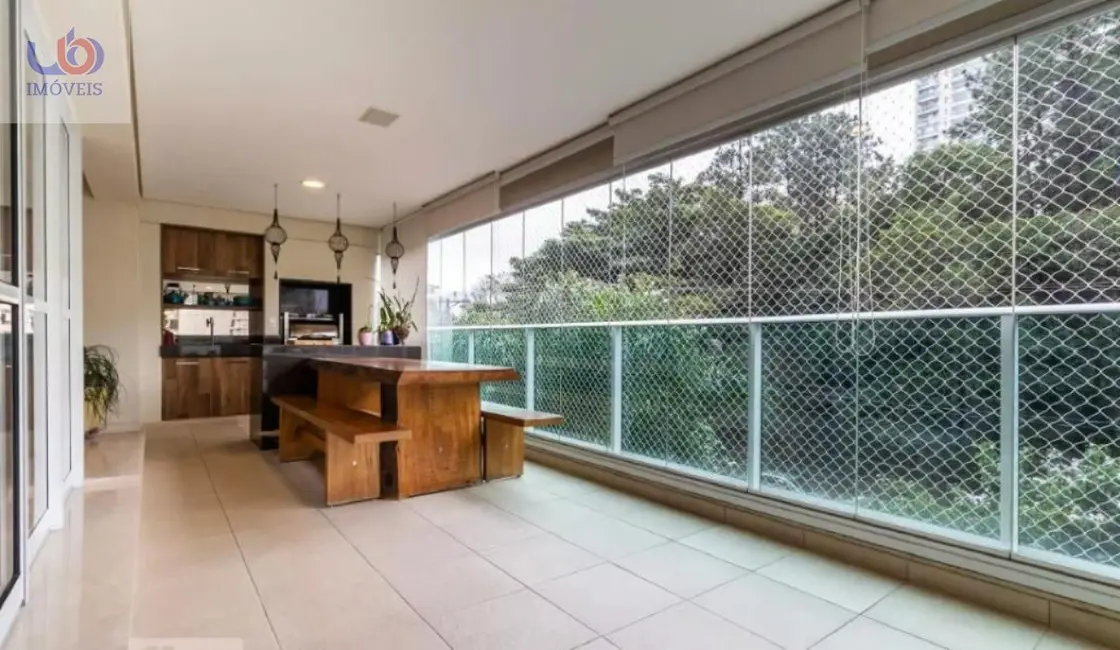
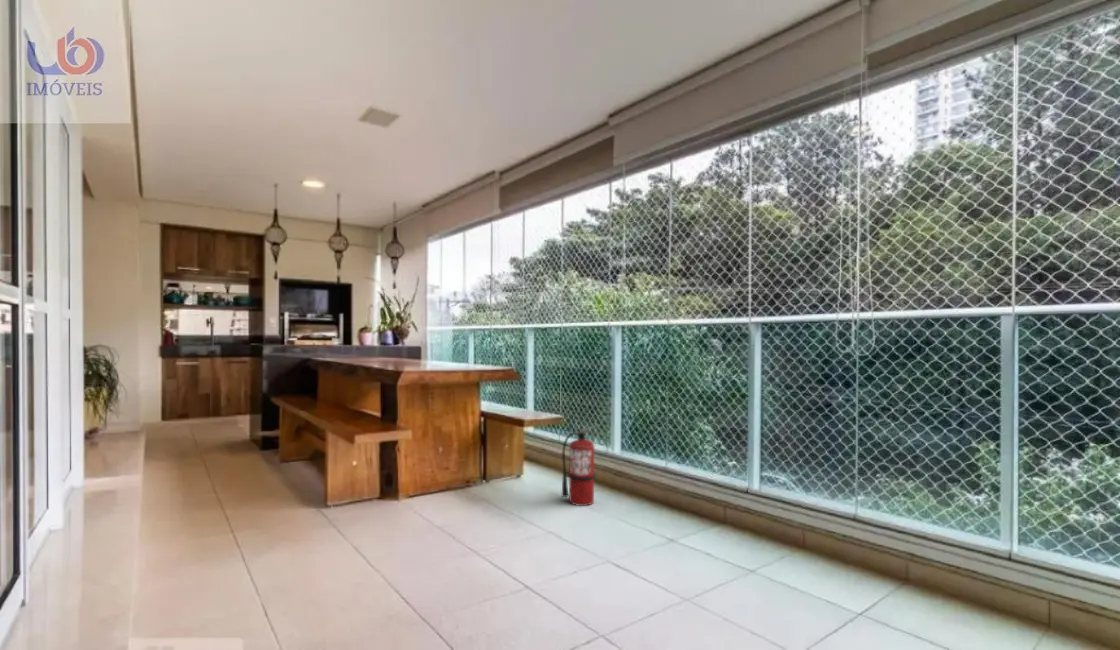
+ fire extinguisher [561,423,601,507]
